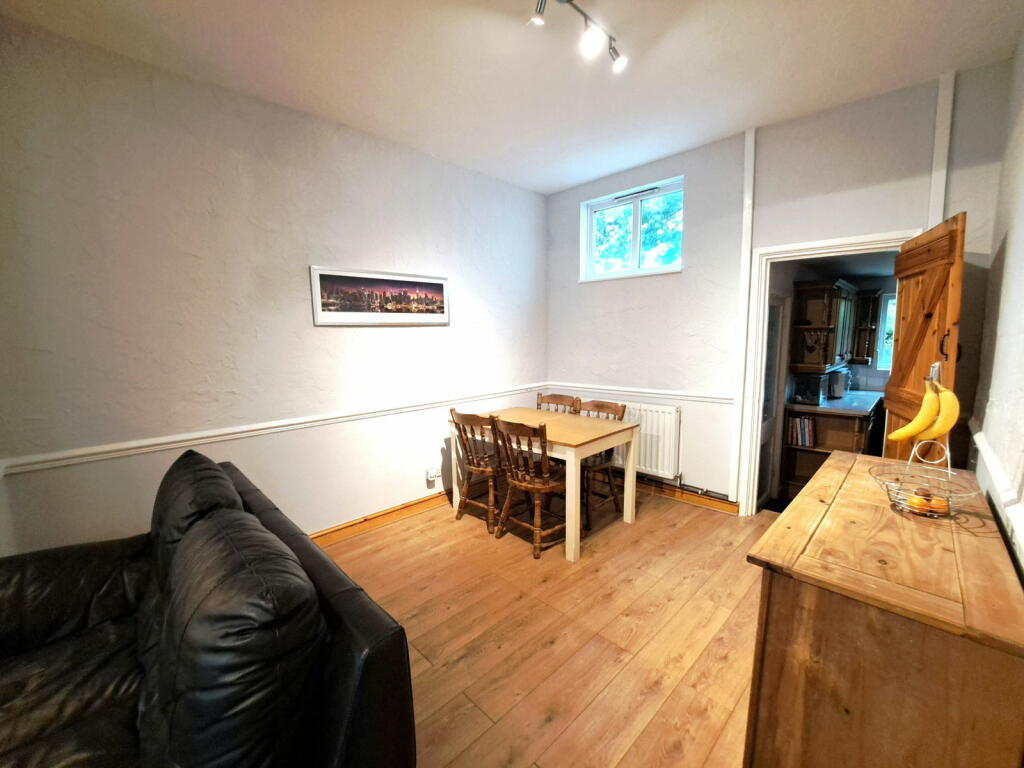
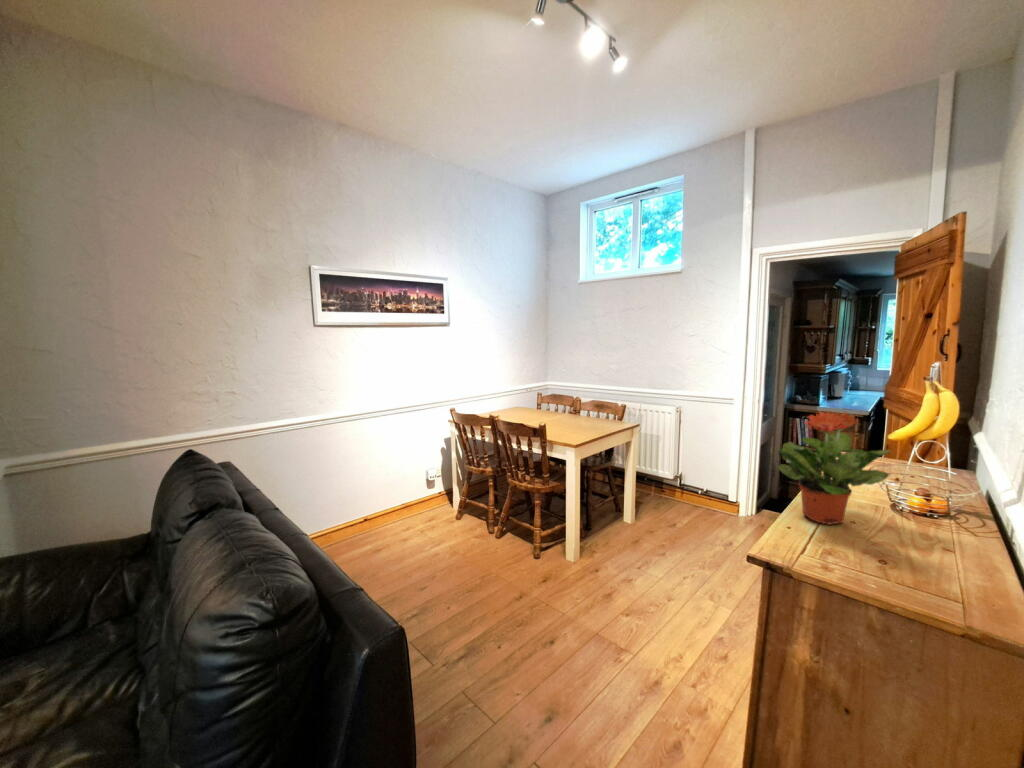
+ potted plant [774,411,893,526]
